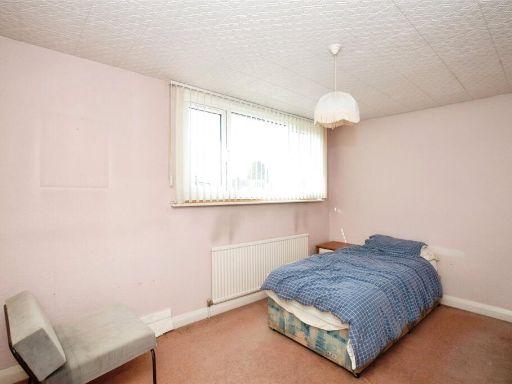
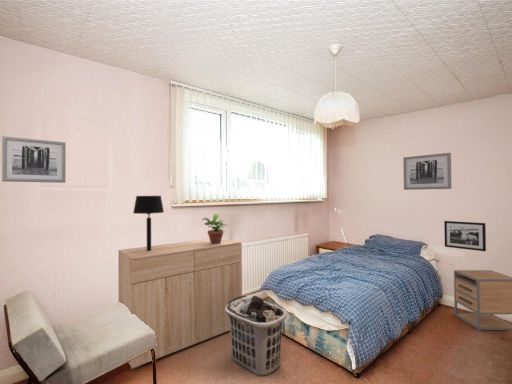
+ dresser [117,237,243,370]
+ picture frame [443,220,487,252]
+ clothes hamper [225,295,288,377]
+ potted plant [201,213,228,244]
+ wall art [402,152,452,191]
+ table lamp [132,195,165,251]
+ wall art [1,135,66,184]
+ nightstand [453,269,512,331]
